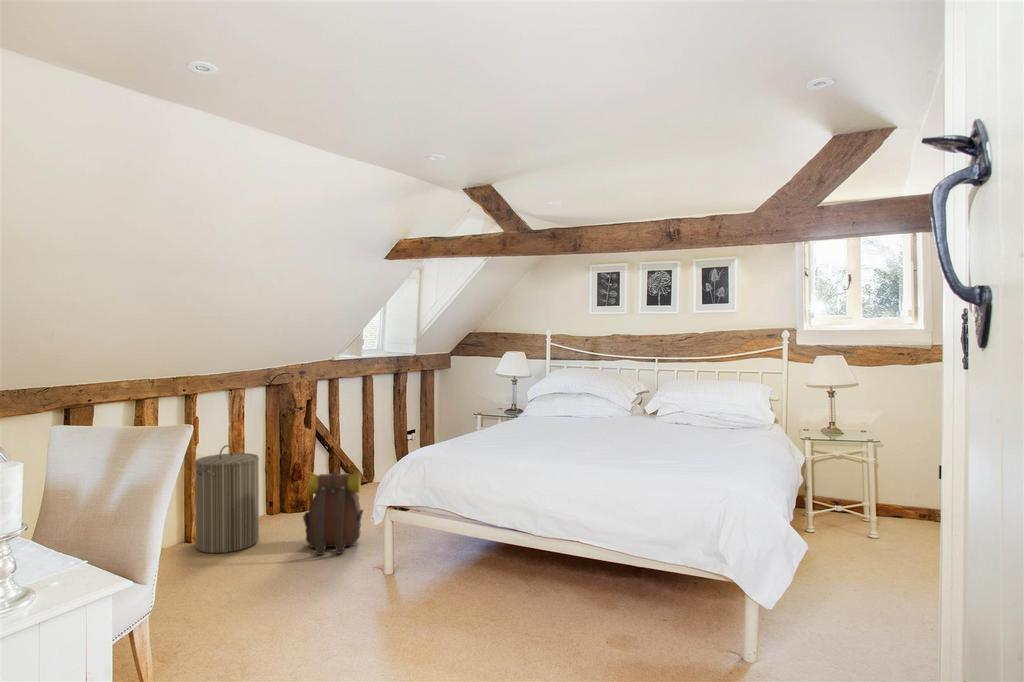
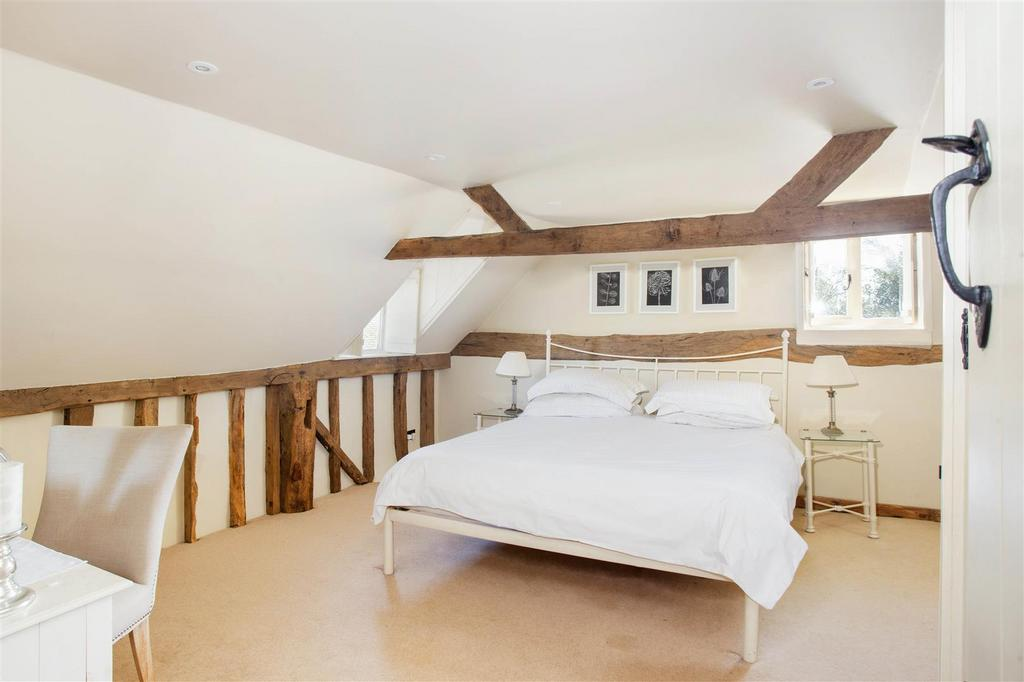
- laundry hamper [193,444,260,554]
- backpack [302,470,364,556]
